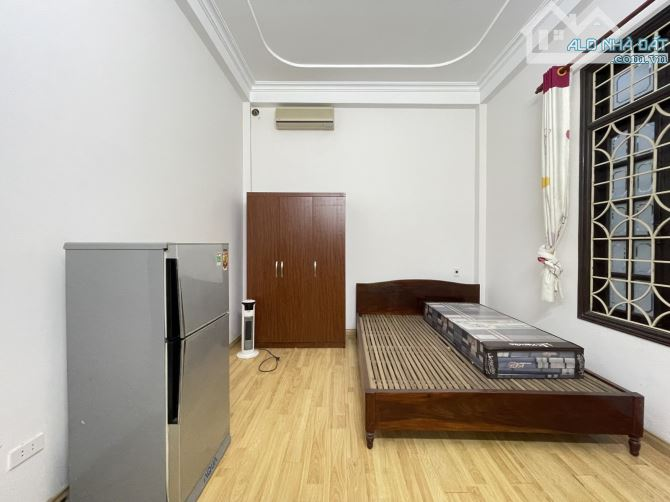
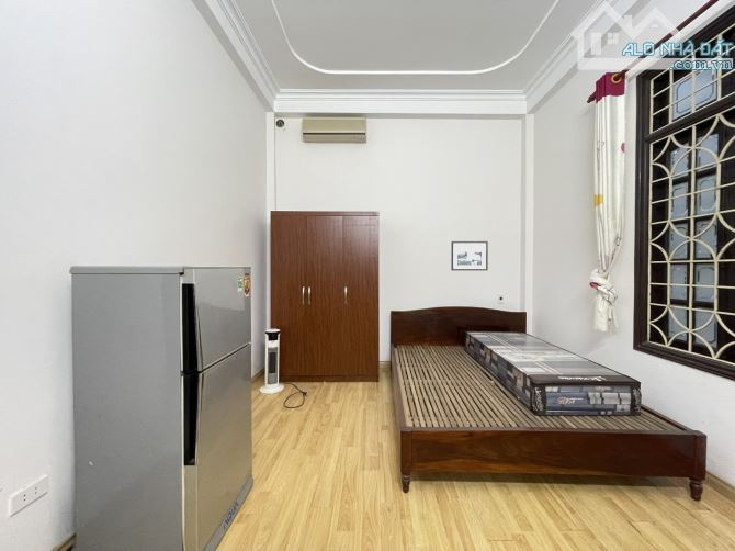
+ picture frame [450,240,489,271]
